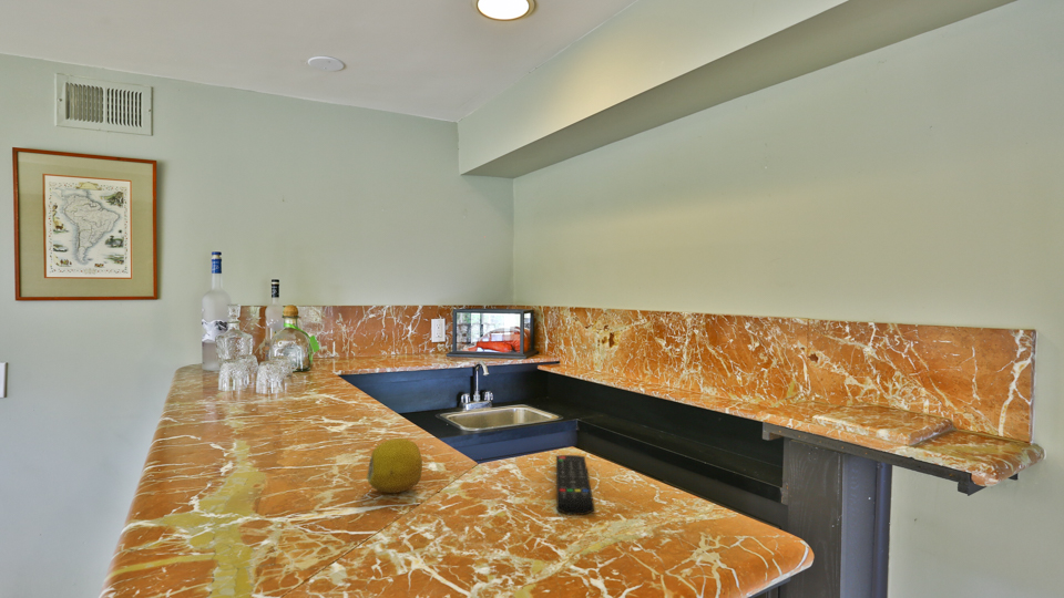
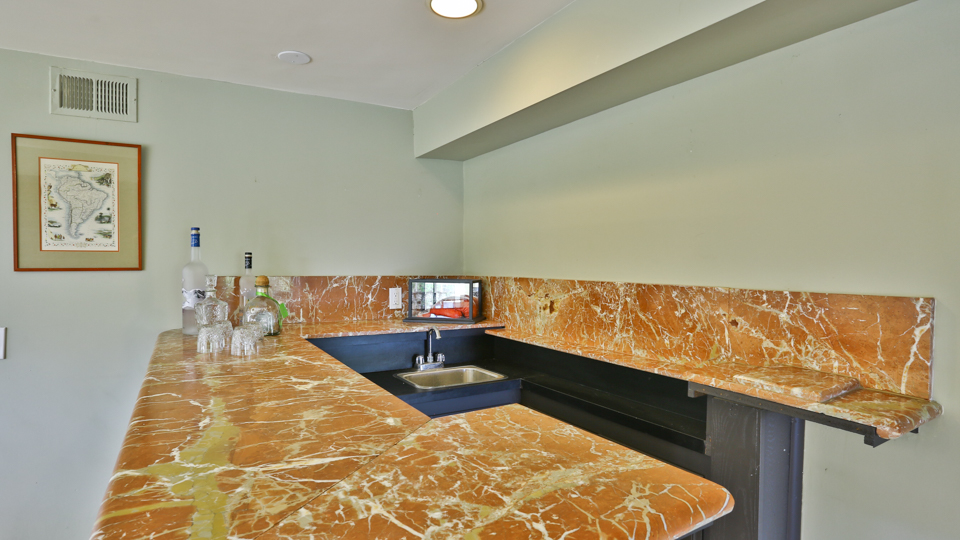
- remote control [555,454,595,516]
- lemon [366,437,423,494]
